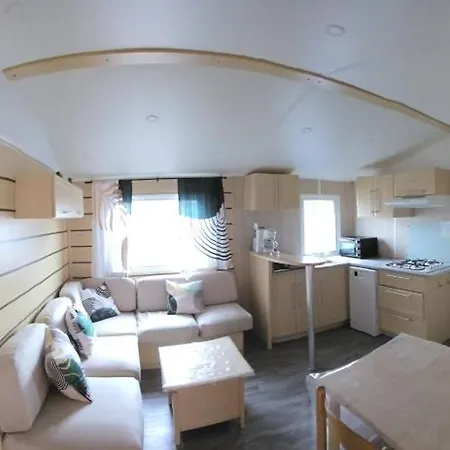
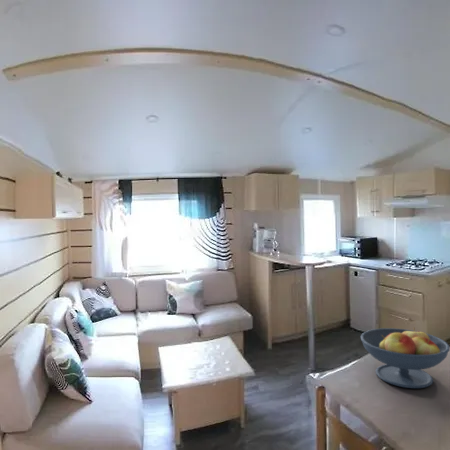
+ fruit bowl [360,326,450,389]
